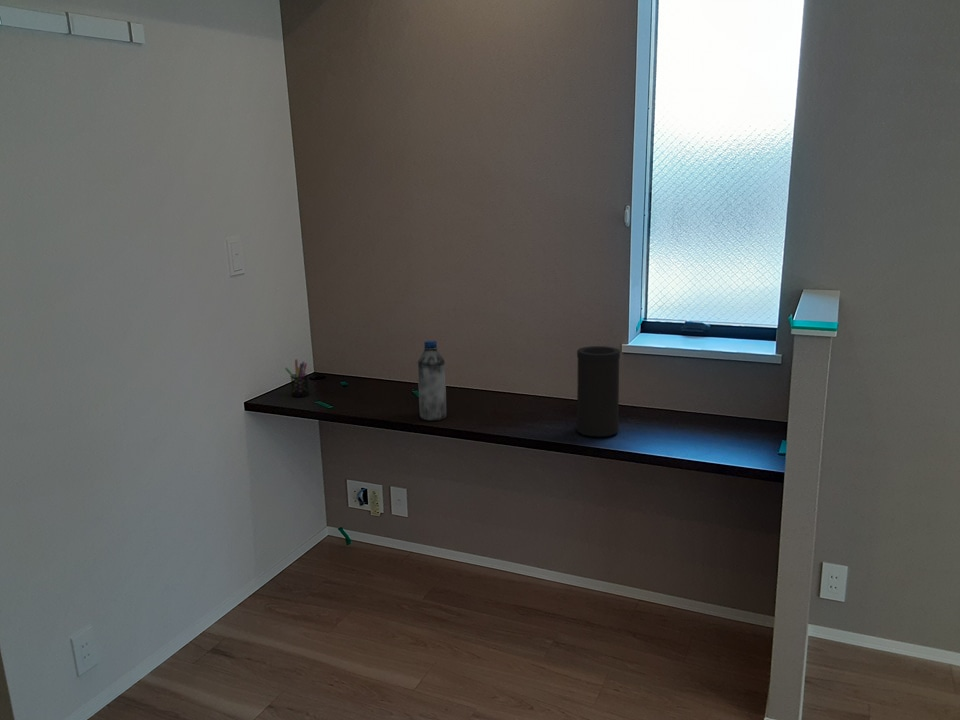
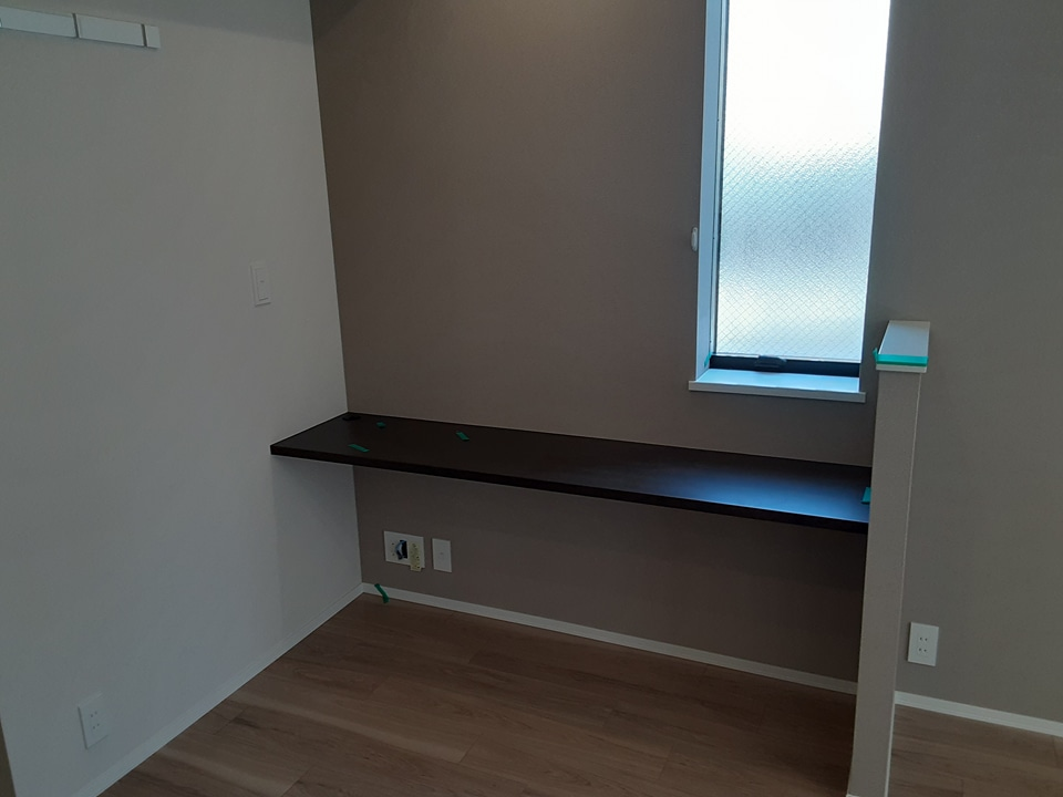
- water bottle [417,340,448,422]
- speaker [576,345,621,438]
- pen holder [284,359,310,398]
